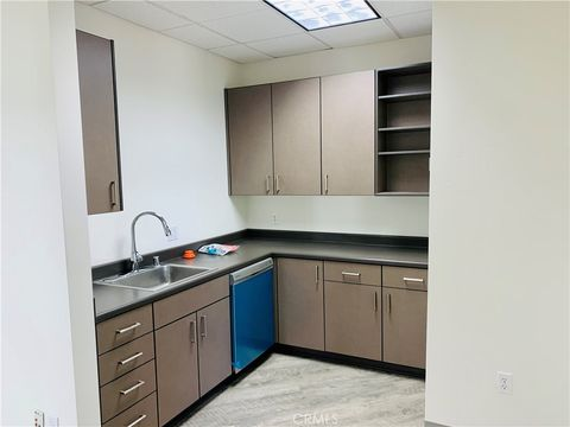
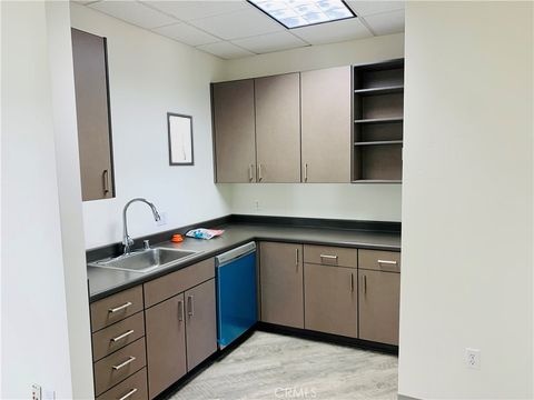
+ wall art [166,111,196,167]
